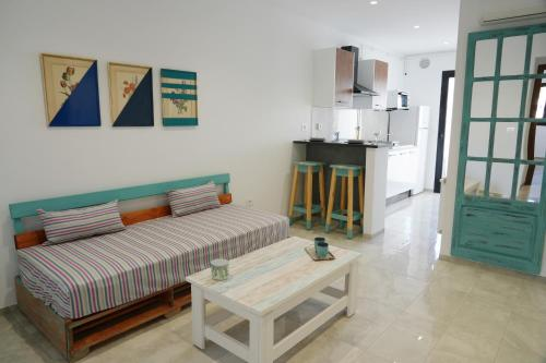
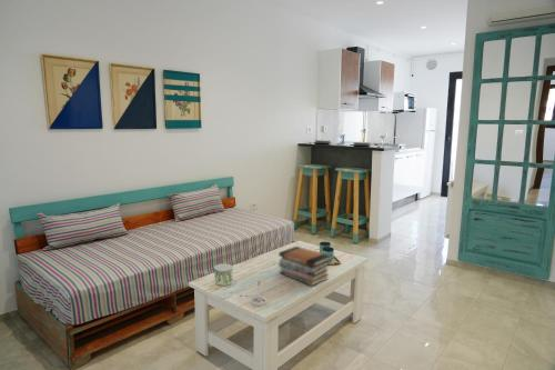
+ book stack [278,246,332,287]
+ lamp base [239,280,268,307]
